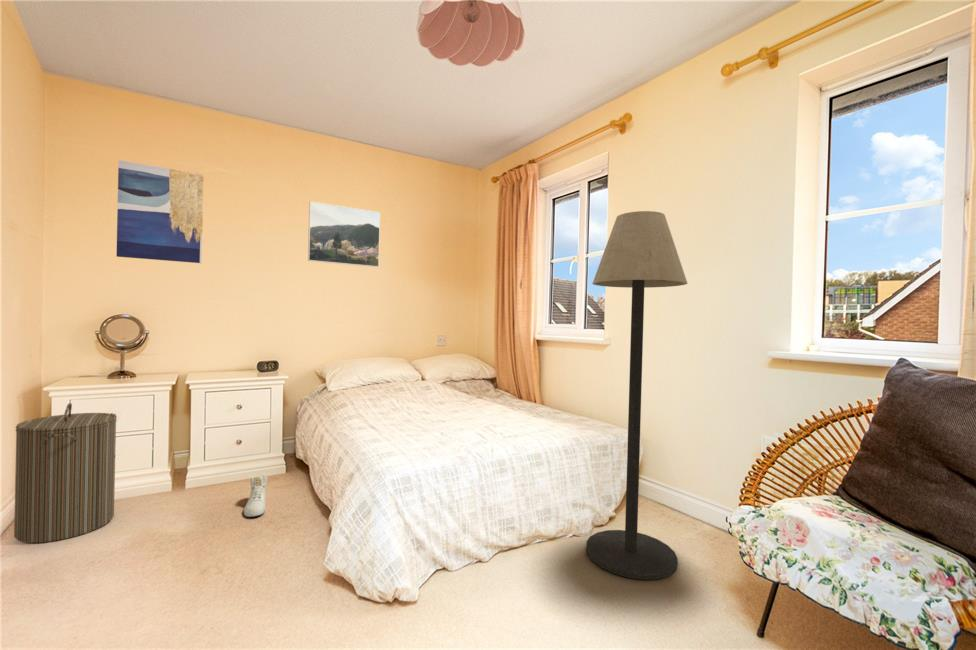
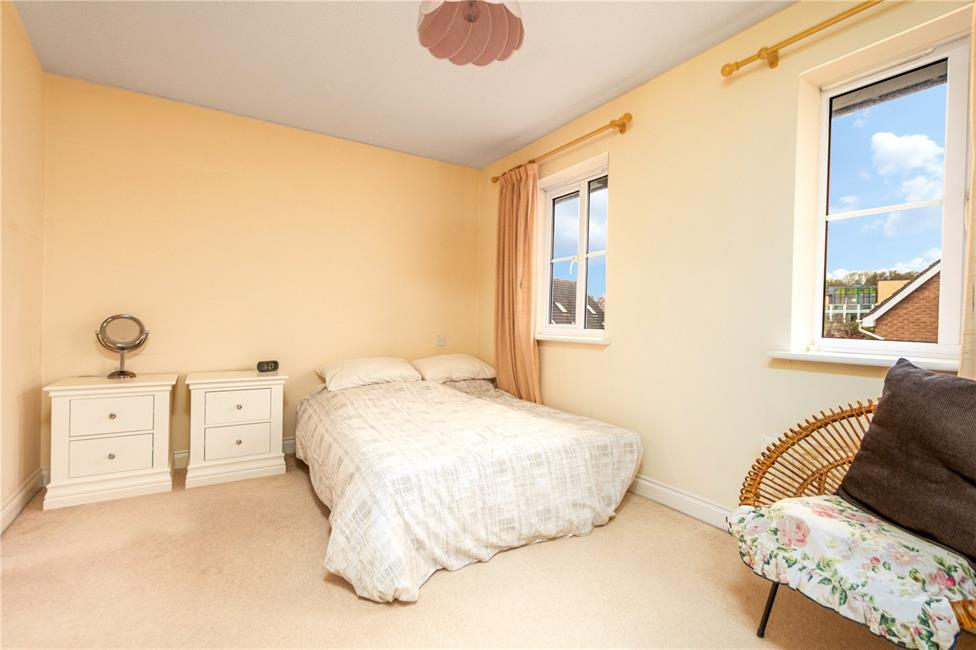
- floor lamp [585,210,689,581]
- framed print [307,200,381,268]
- wall art [115,159,205,264]
- laundry hamper [13,402,118,544]
- sneaker [243,475,268,518]
